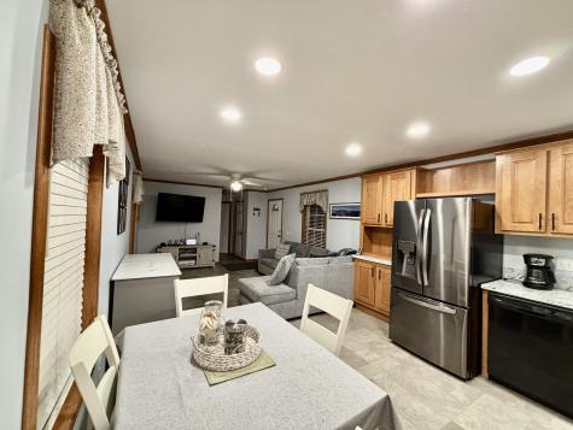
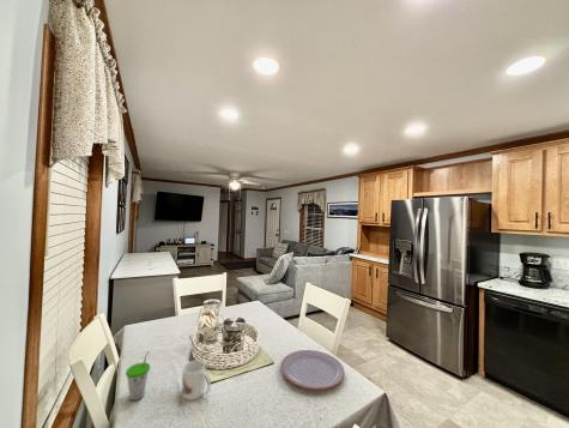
+ plate [279,349,345,391]
+ mug [181,360,212,402]
+ cup [125,350,151,402]
